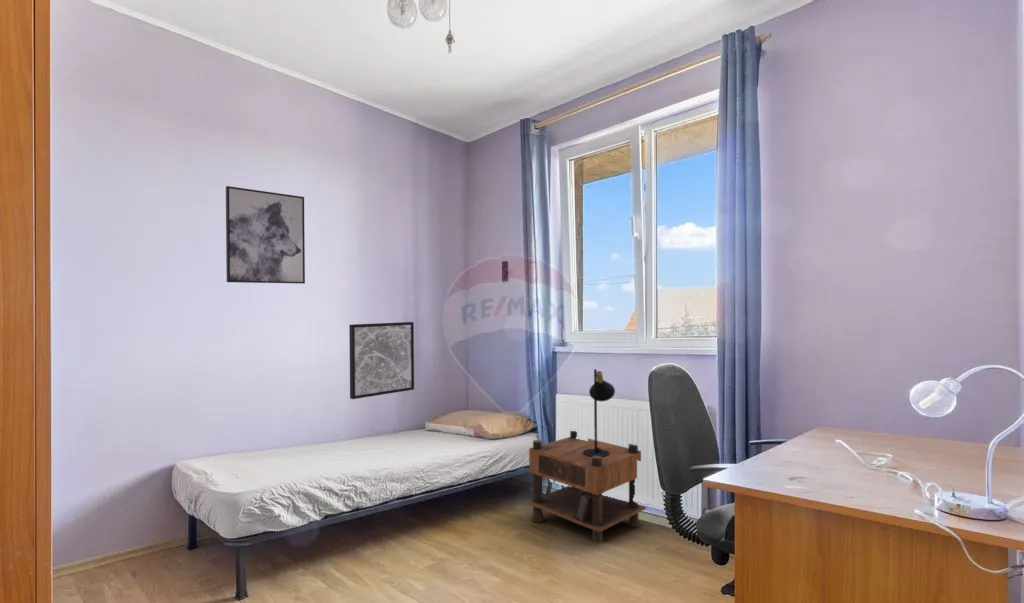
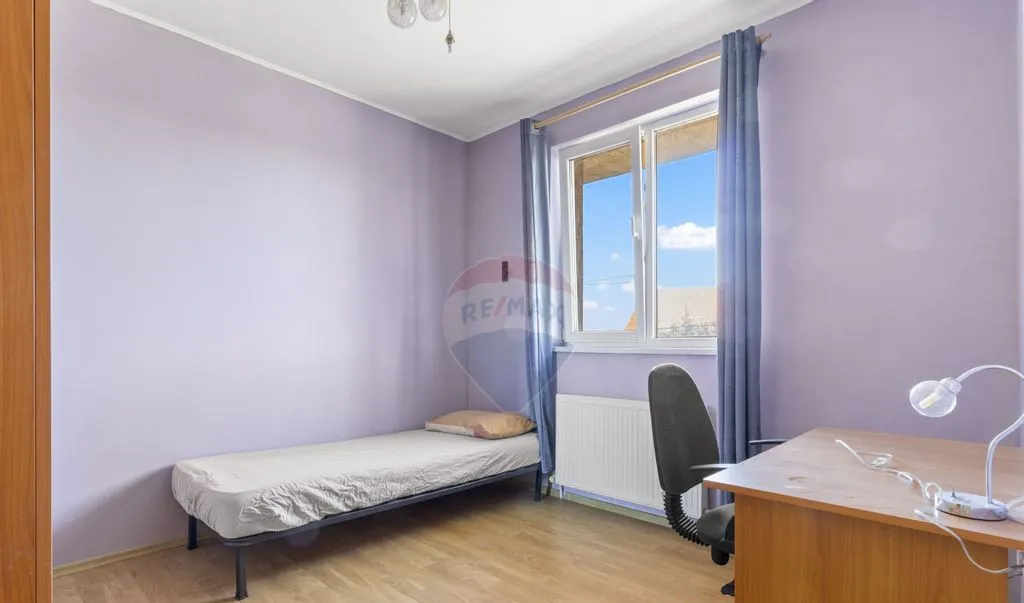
- wall art [225,185,306,285]
- table lamp [583,368,616,457]
- wall art [348,321,415,400]
- nightstand [527,430,647,544]
